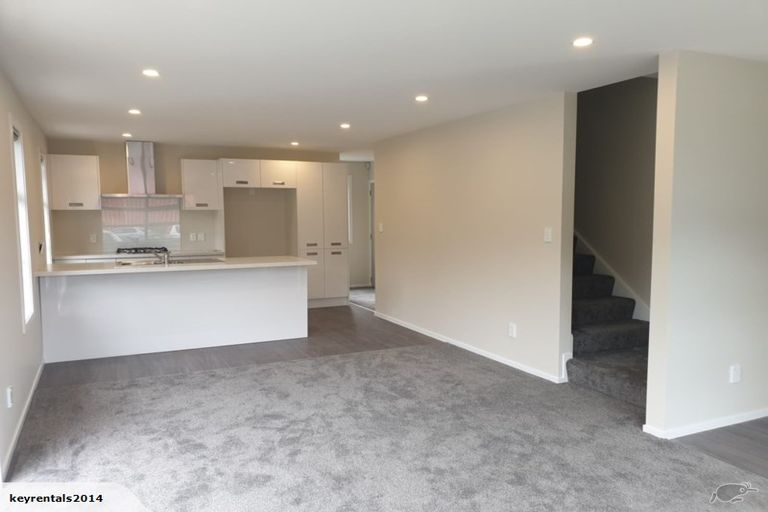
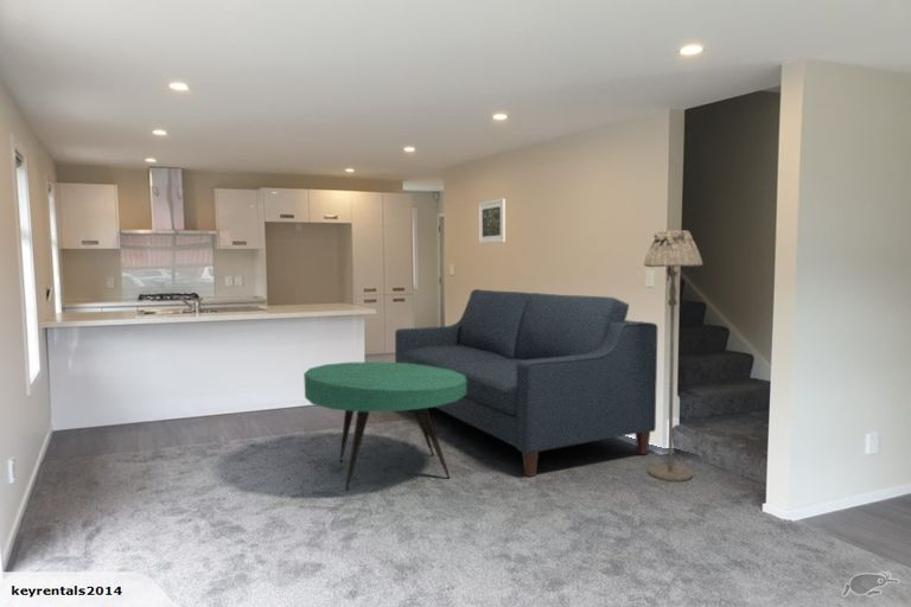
+ coffee table [302,360,466,491]
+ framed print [478,198,507,245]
+ sofa [394,288,658,478]
+ floor lamp [643,229,703,483]
